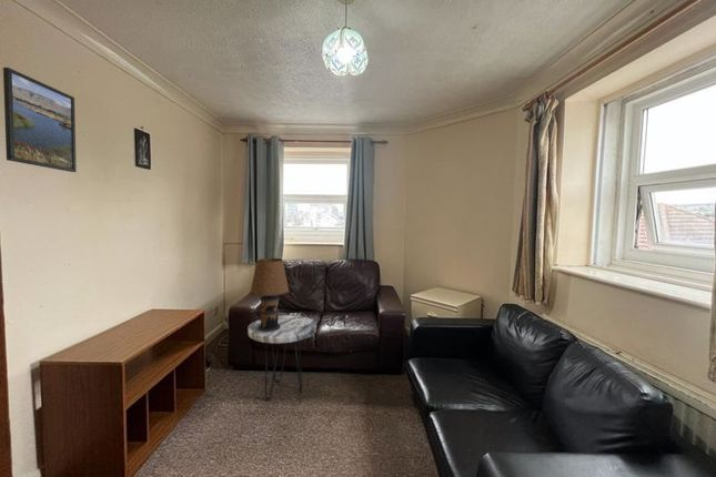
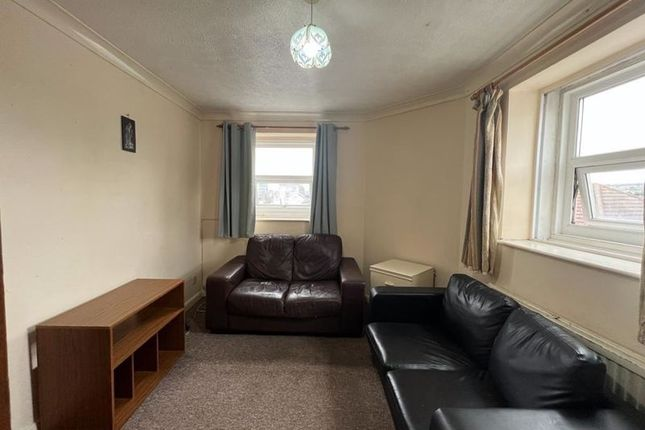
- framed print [2,67,78,173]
- side table [246,314,317,400]
- table lamp [249,257,290,332]
